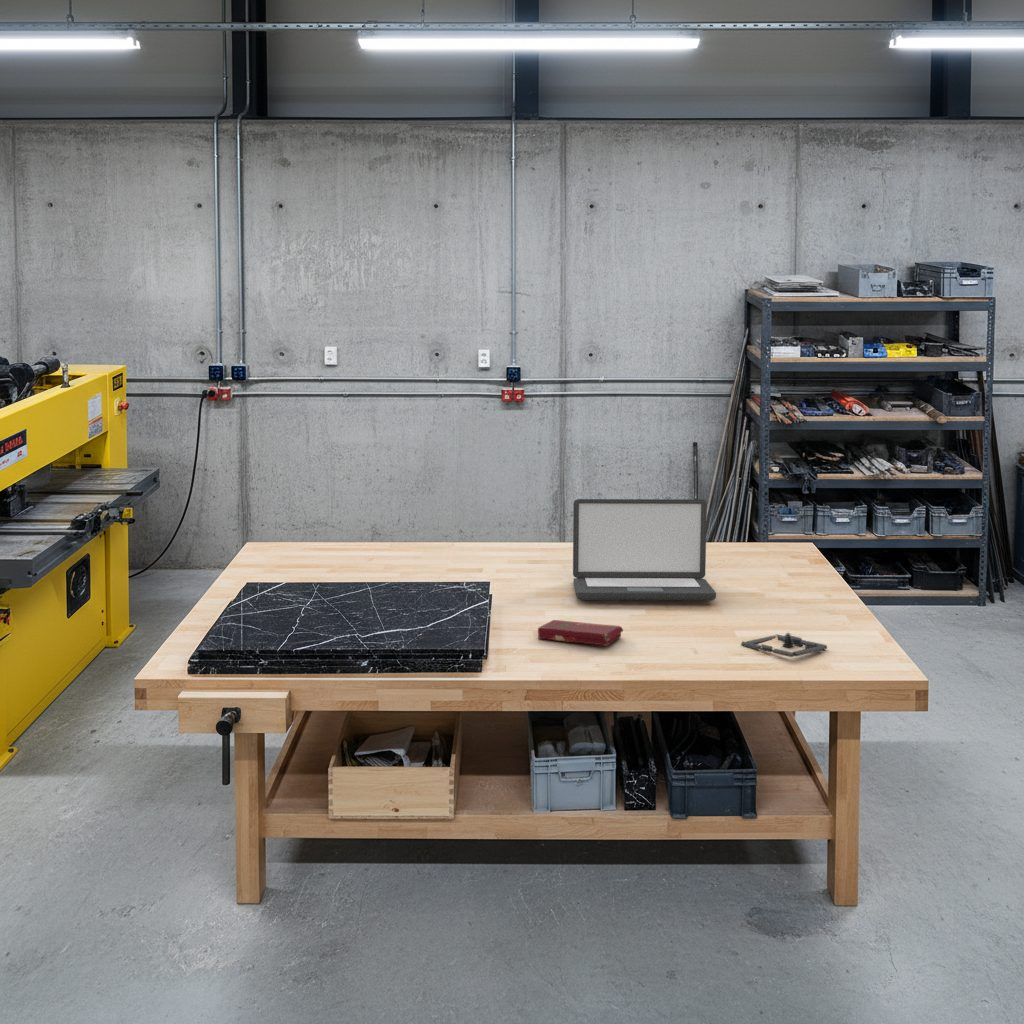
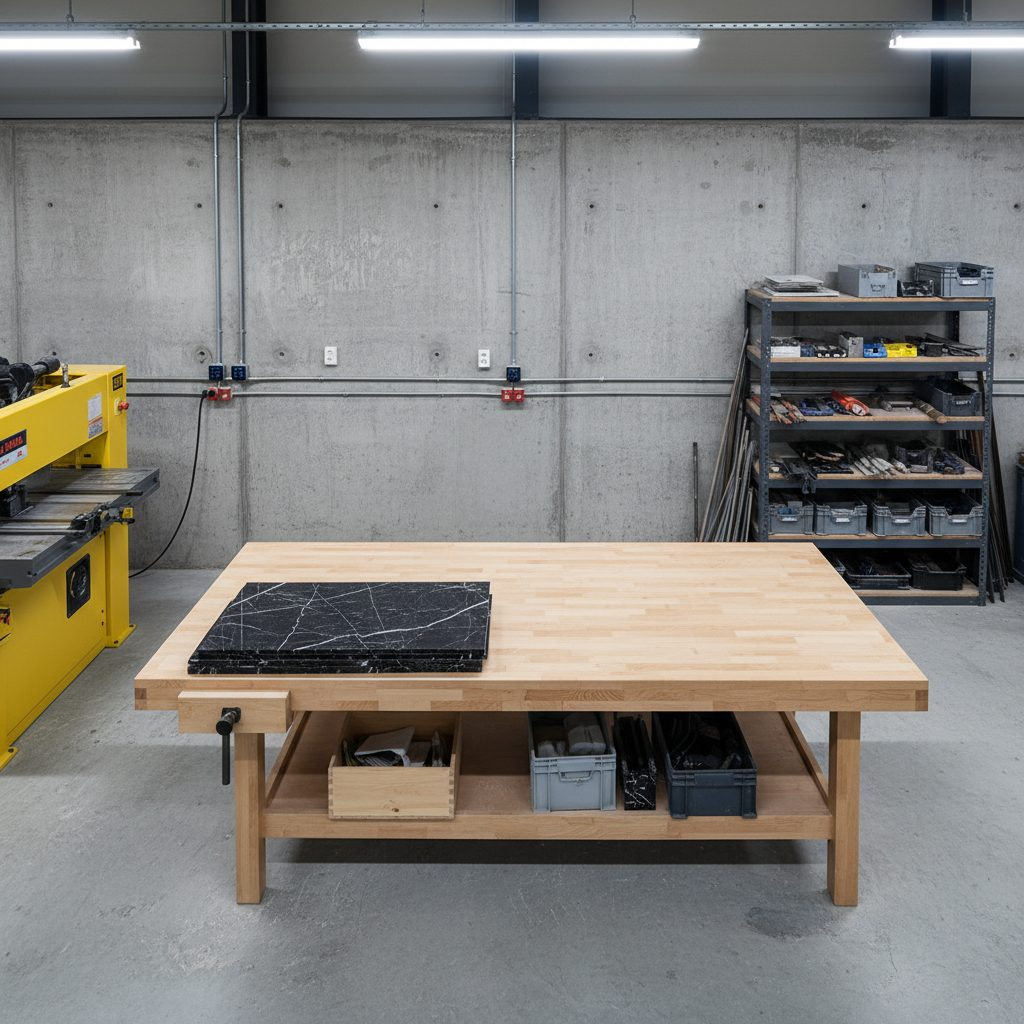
- architectural model [740,632,828,658]
- book [537,619,624,646]
- laptop [572,498,717,601]
